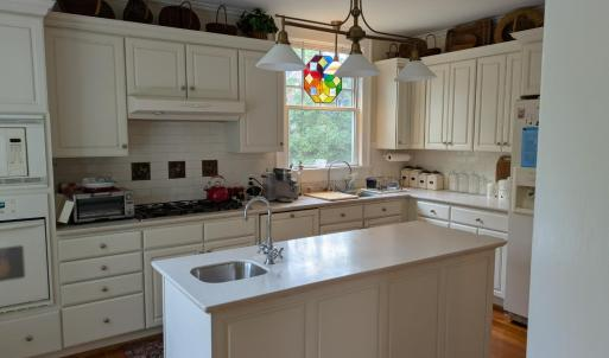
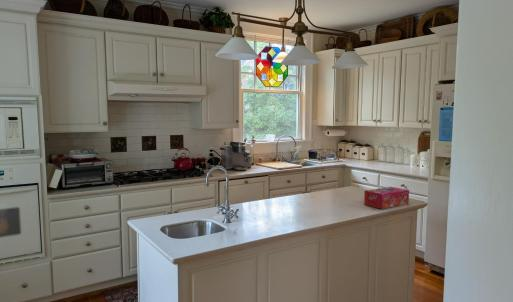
+ tissue box [363,186,410,210]
